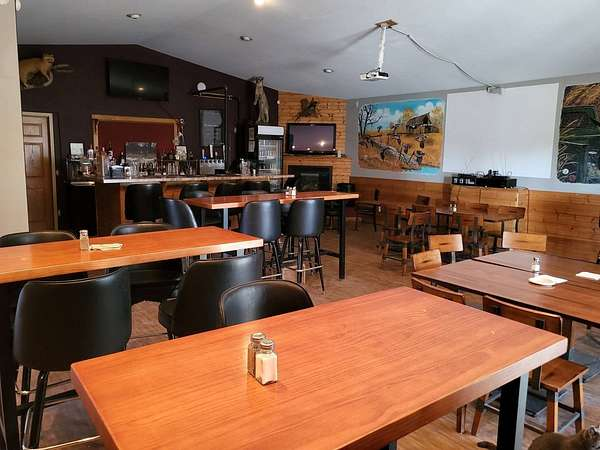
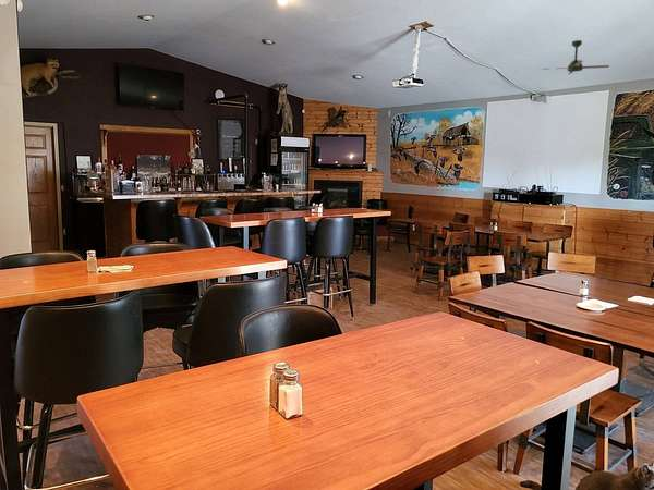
+ ceiling fan [541,39,610,75]
